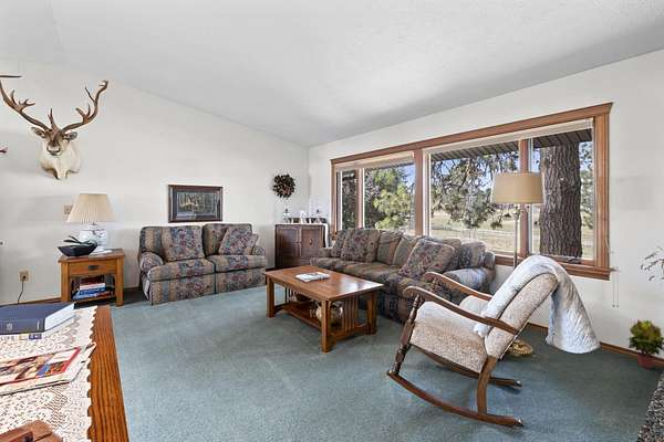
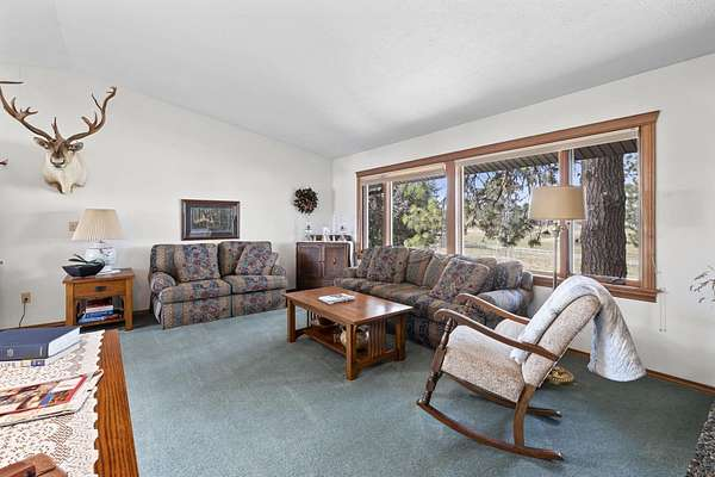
- potted plant [626,318,664,369]
